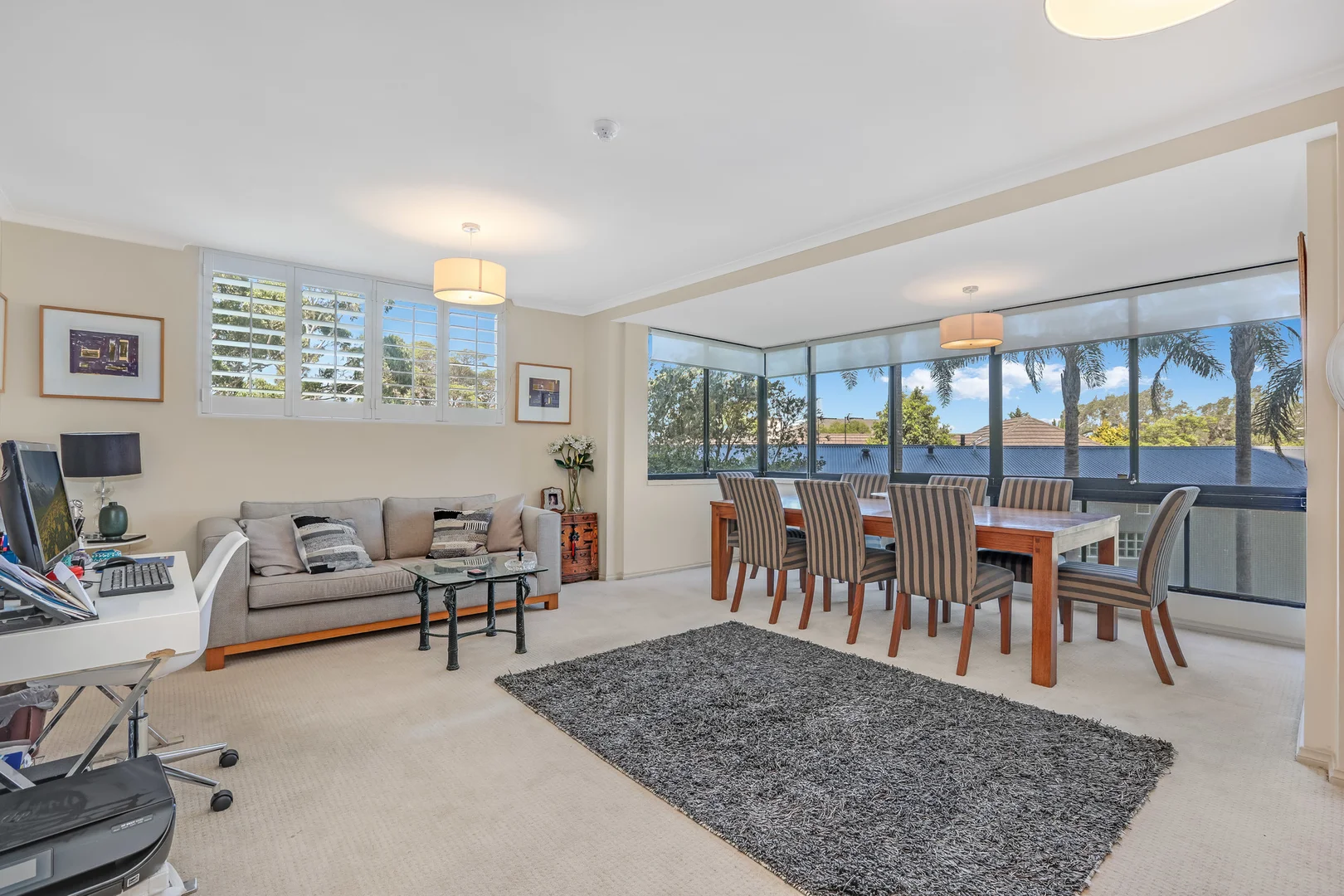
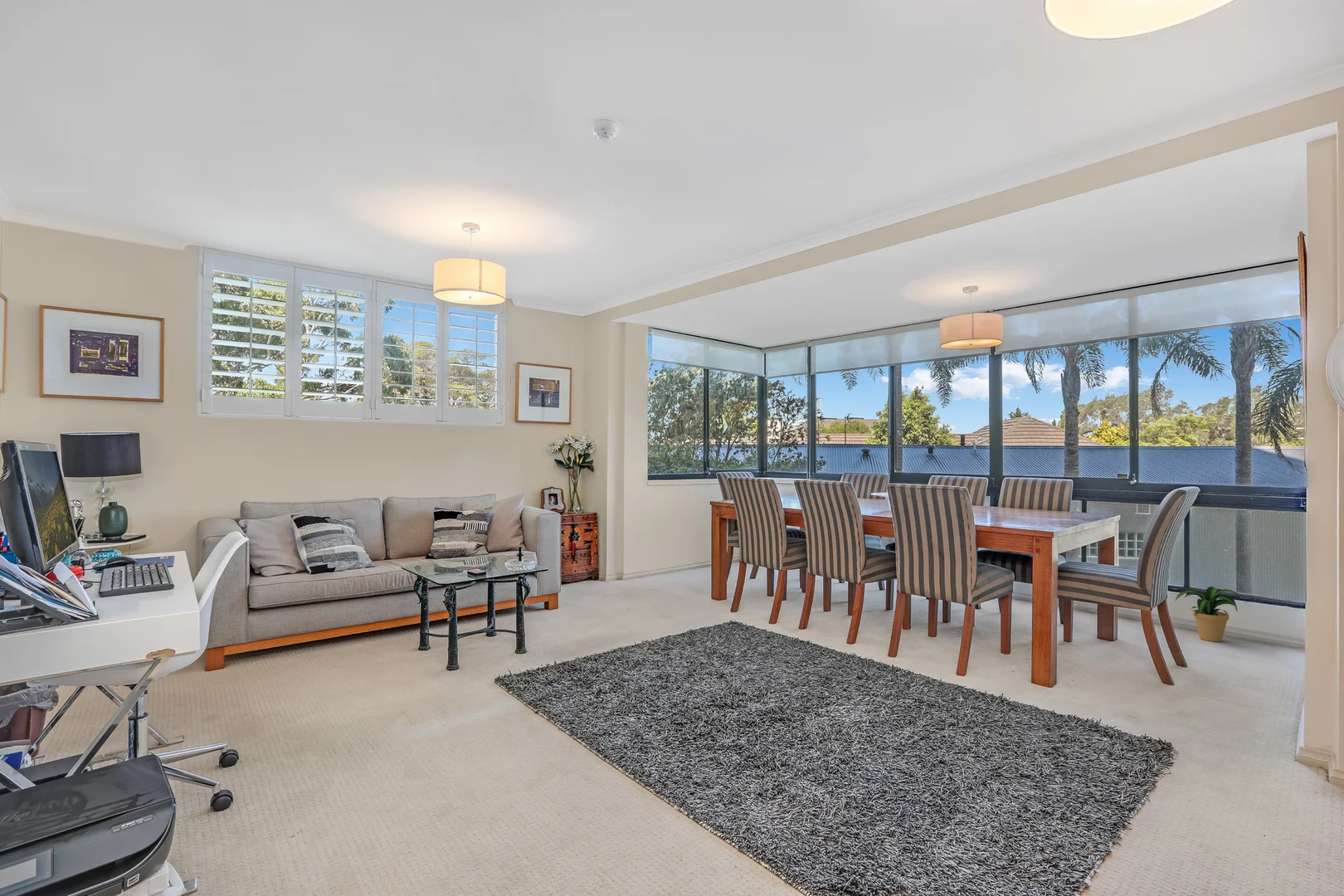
+ potted plant [1175,586,1247,642]
